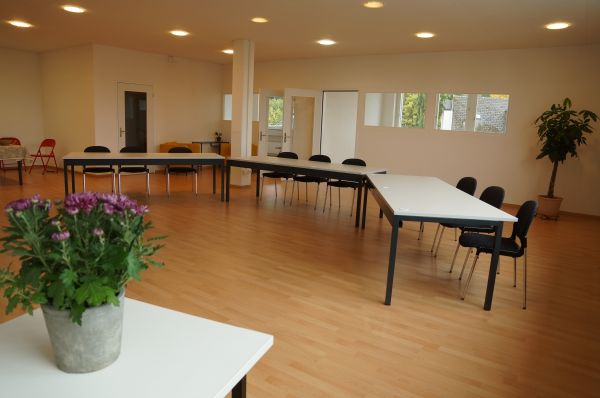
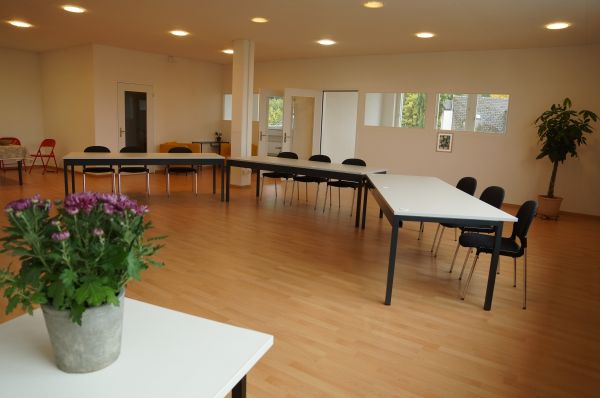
+ wall art [435,131,455,154]
